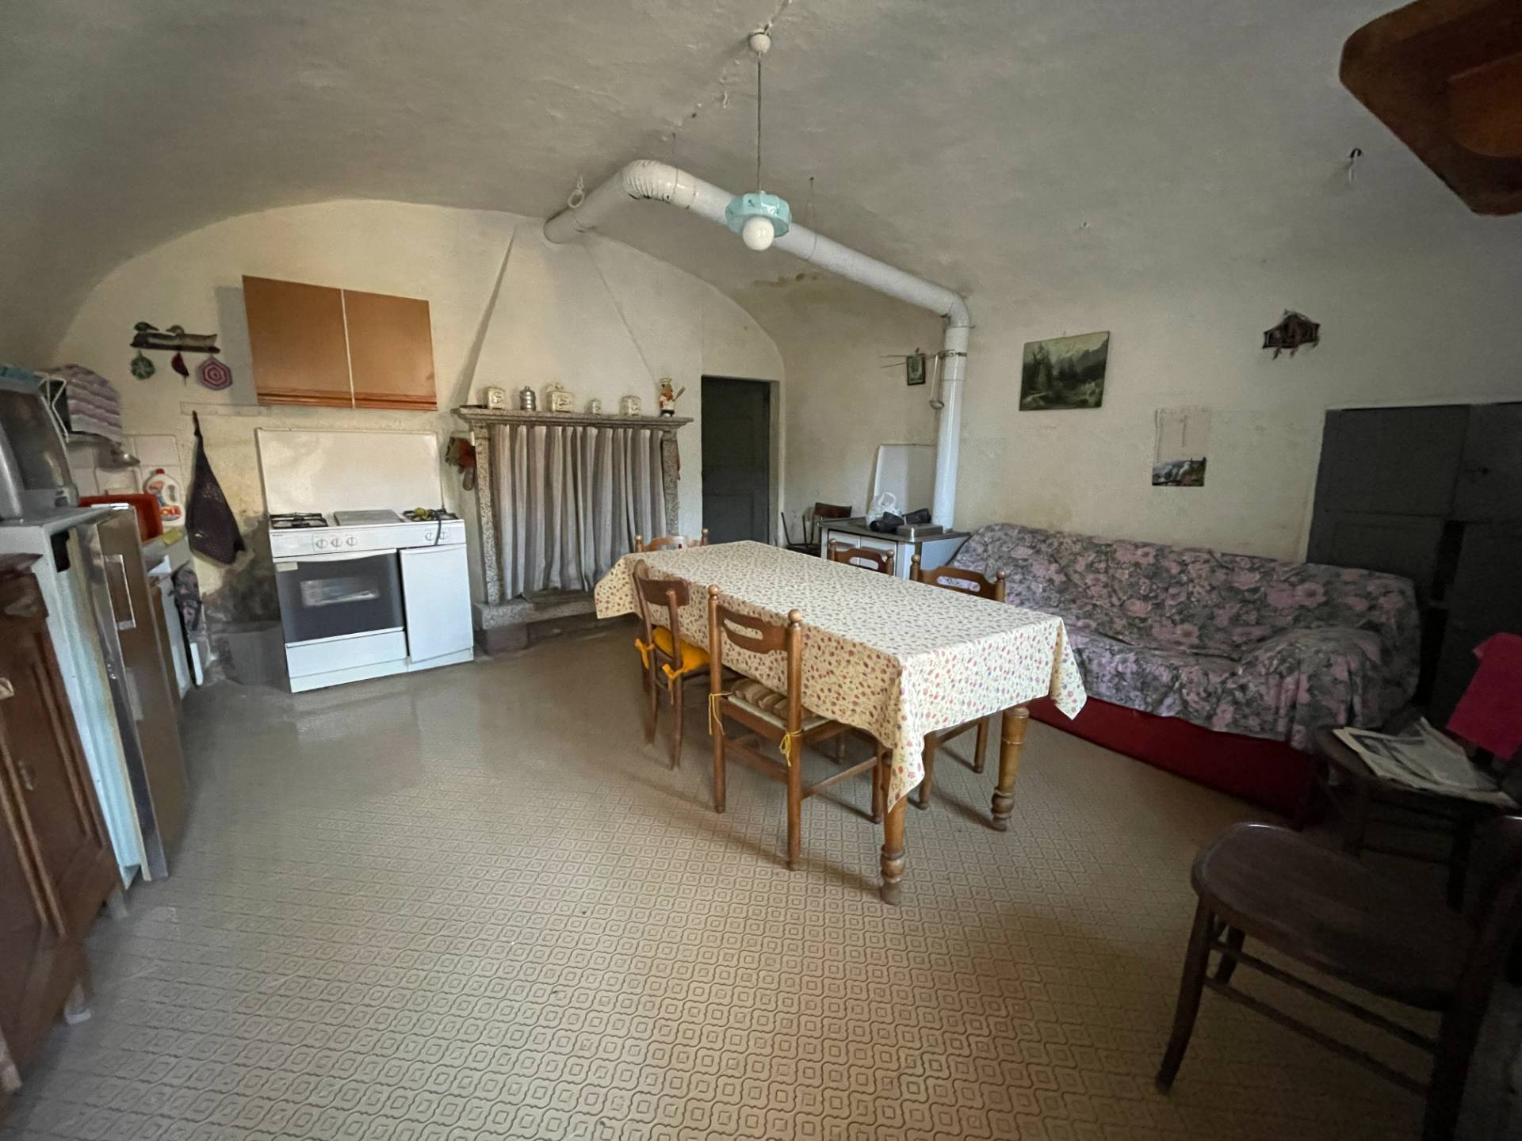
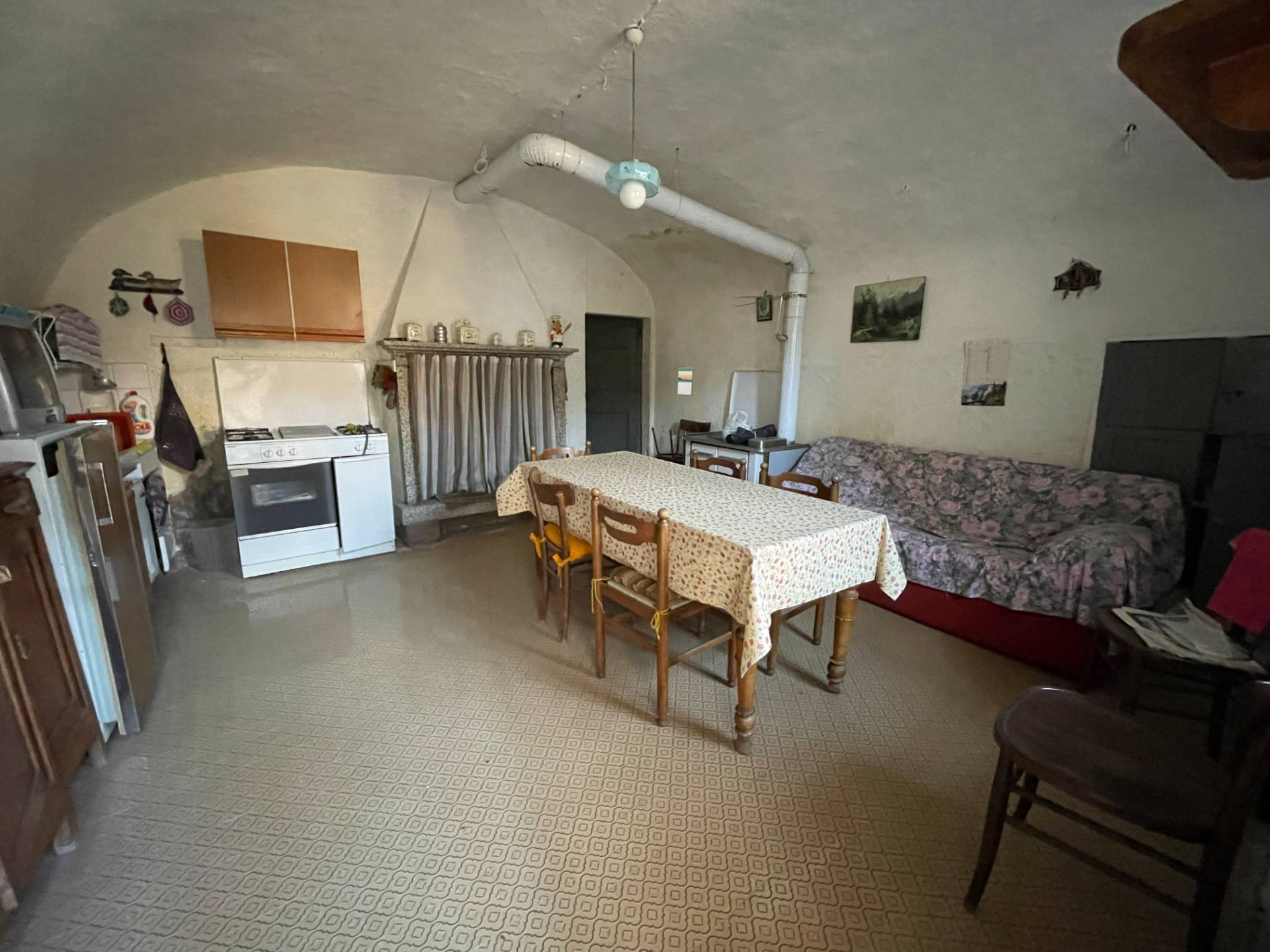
+ calendar [677,367,694,397]
